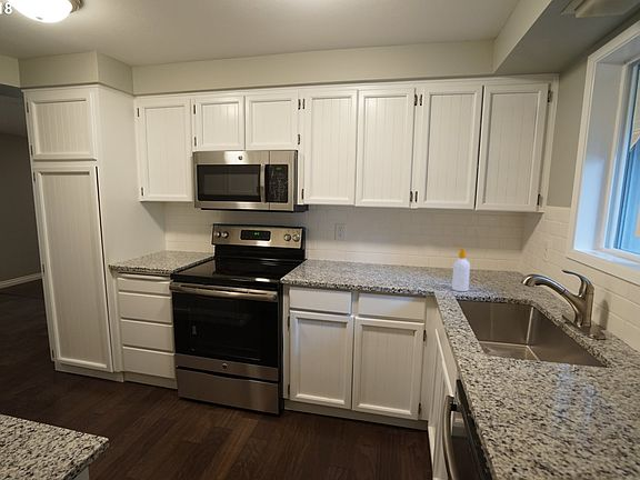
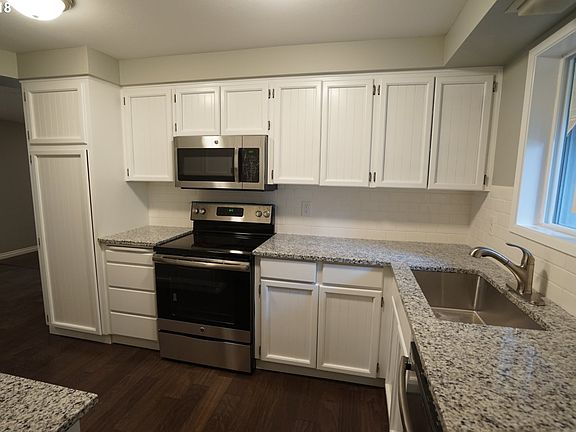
- soap bottle [451,247,471,292]
